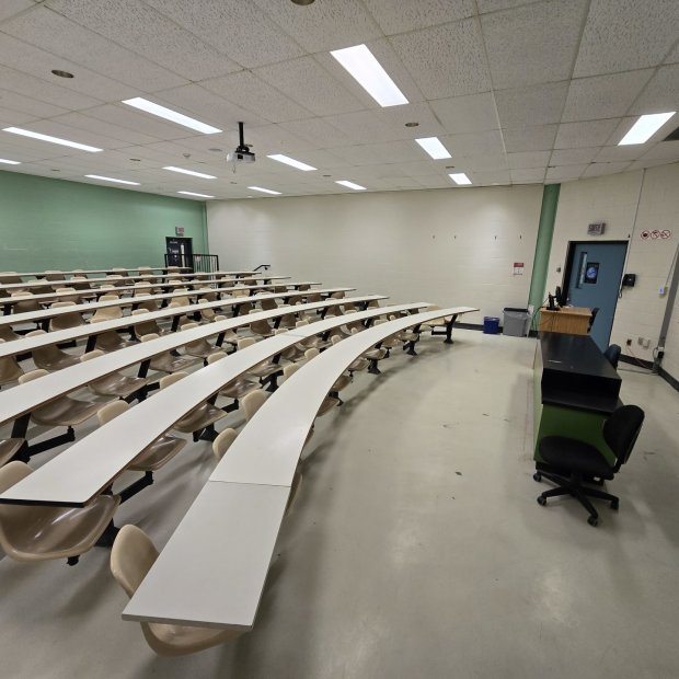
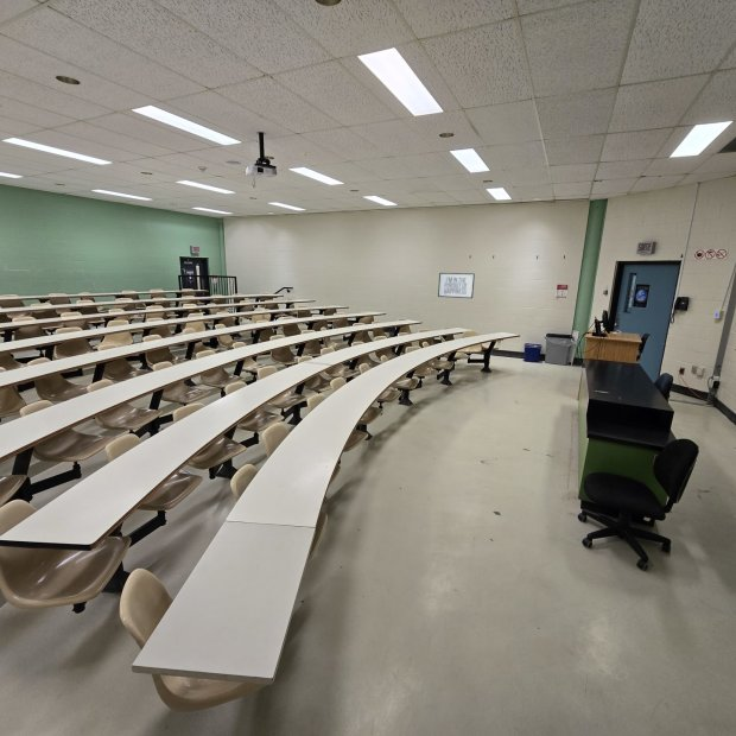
+ mirror [437,272,476,299]
